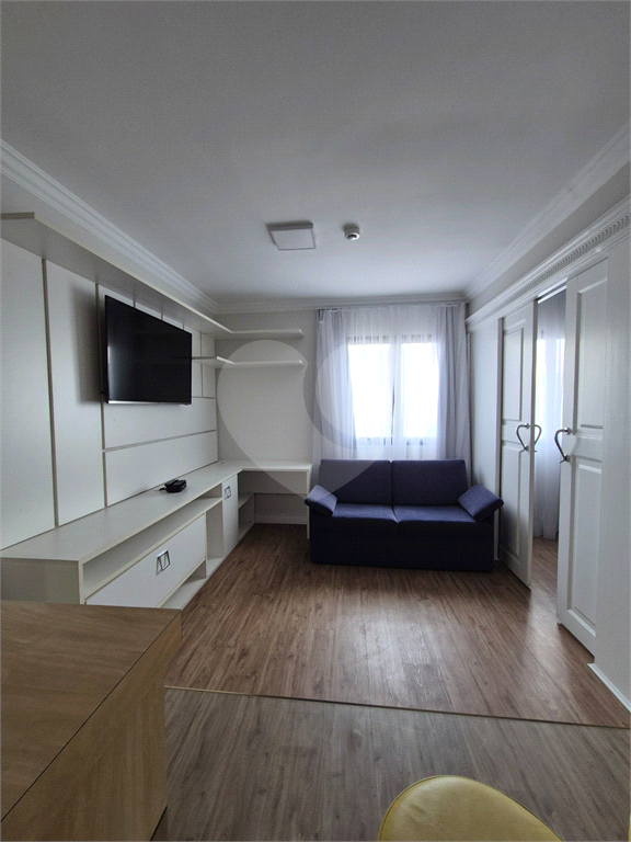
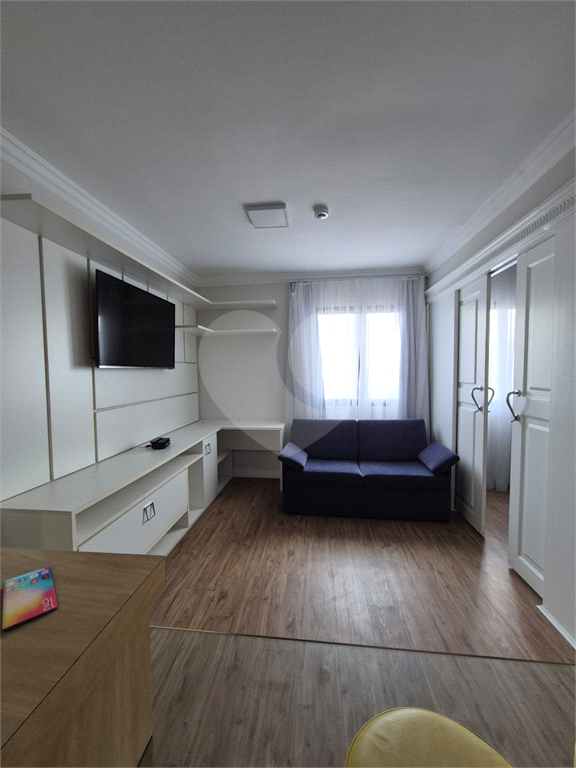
+ smartphone [1,566,59,632]
